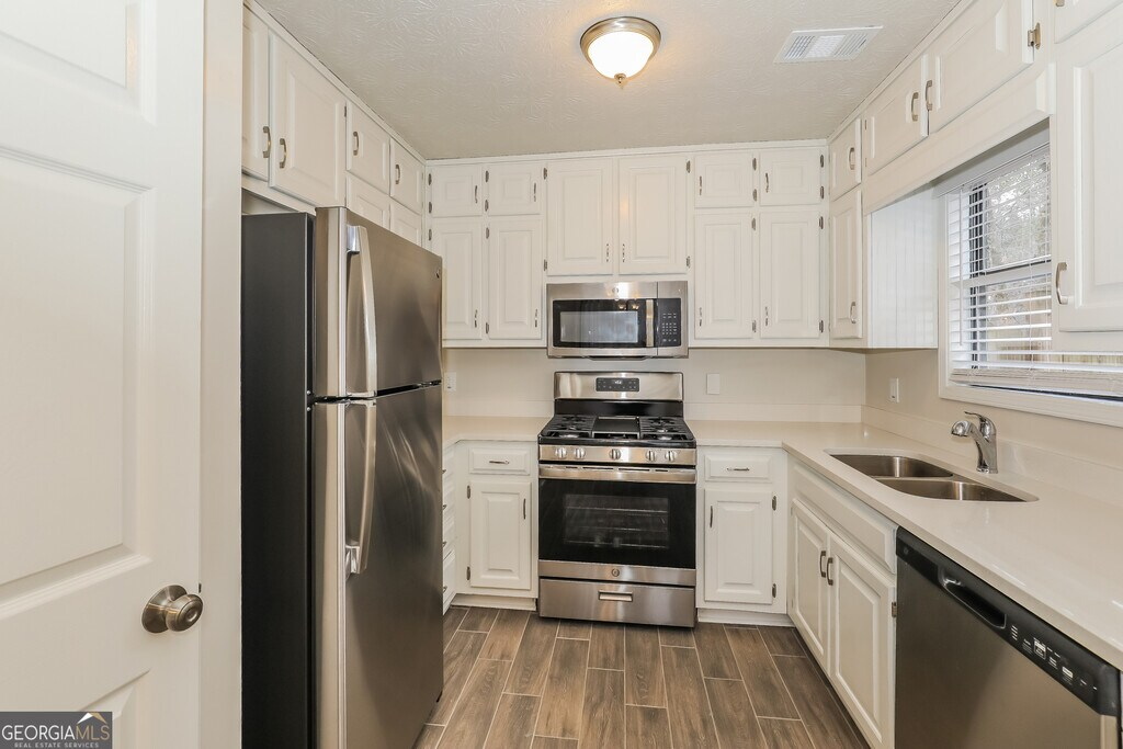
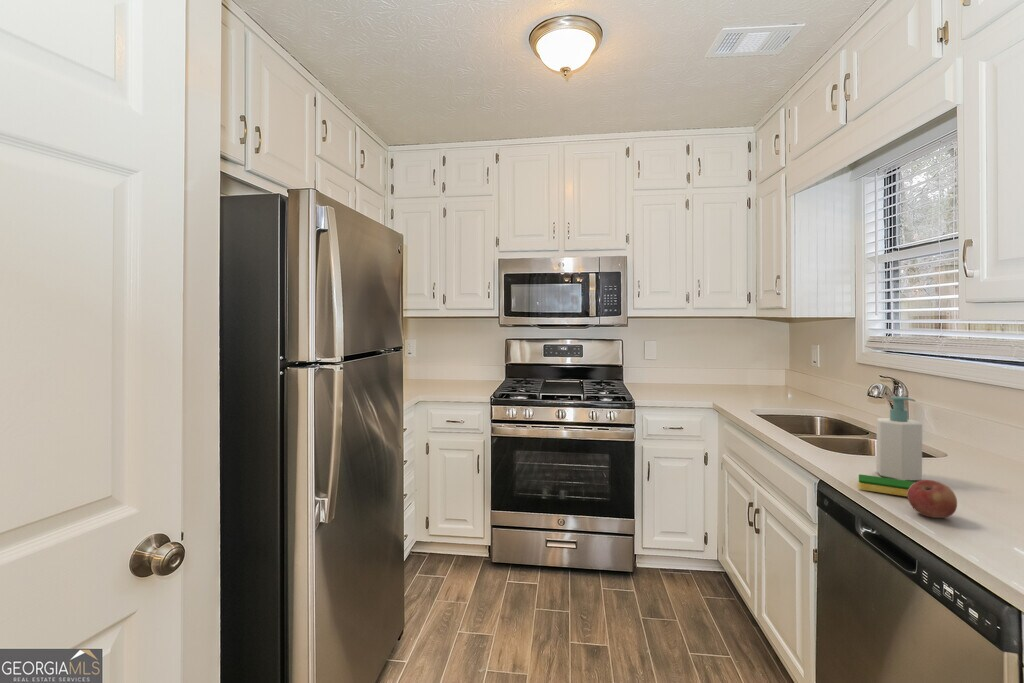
+ apple [907,479,958,519]
+ dish sponge [858,473,916,498]
+ soap bottle [875,395,923,481]
